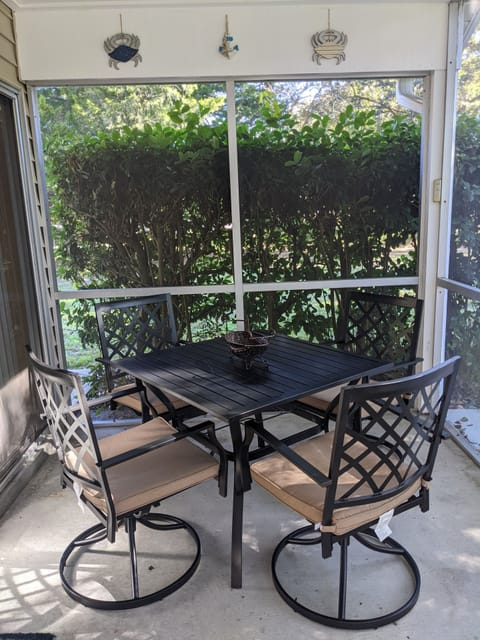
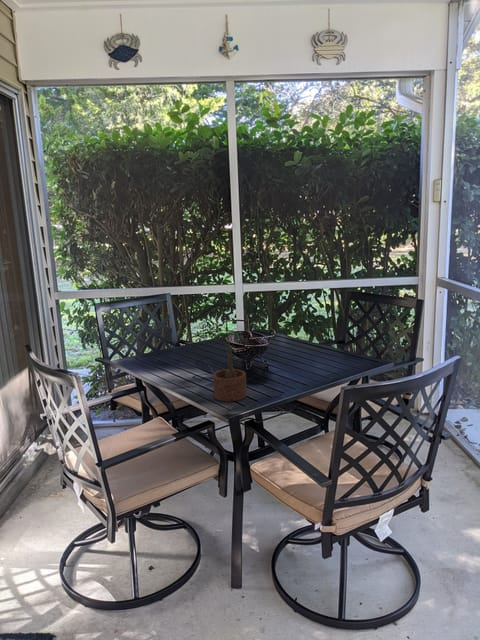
+ potted plant [209,332,248,402]
